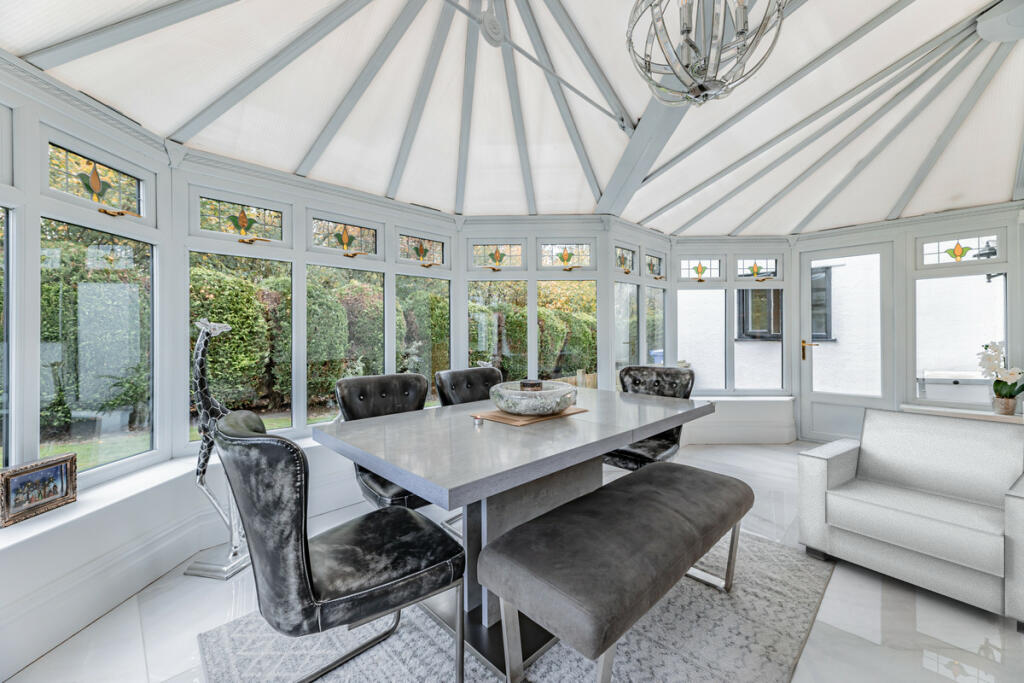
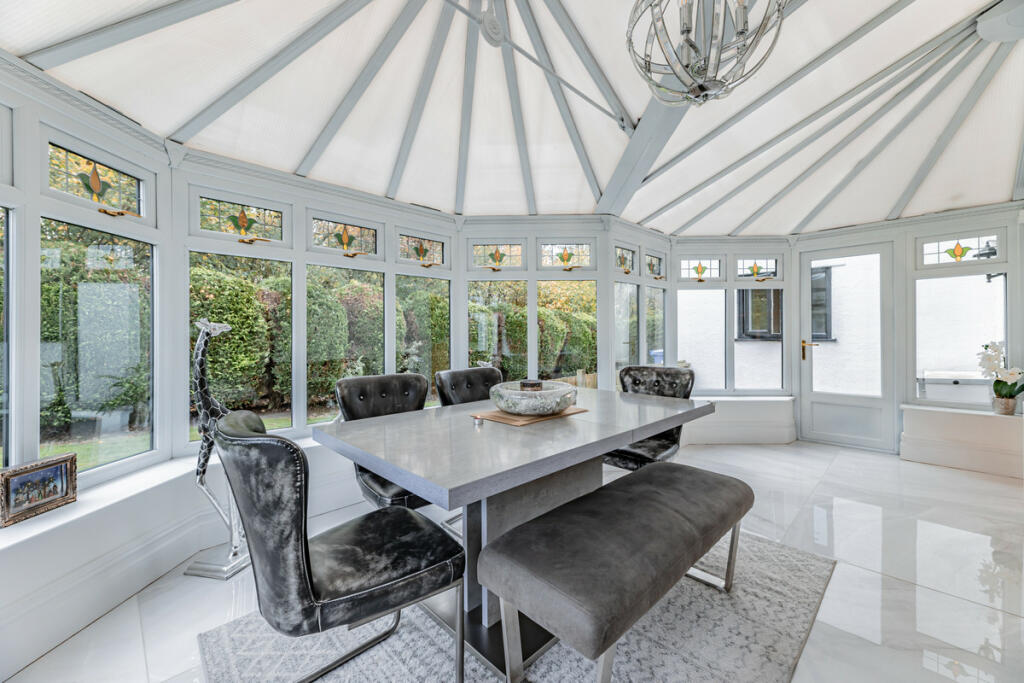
- armchair [797,407,1024,635]
